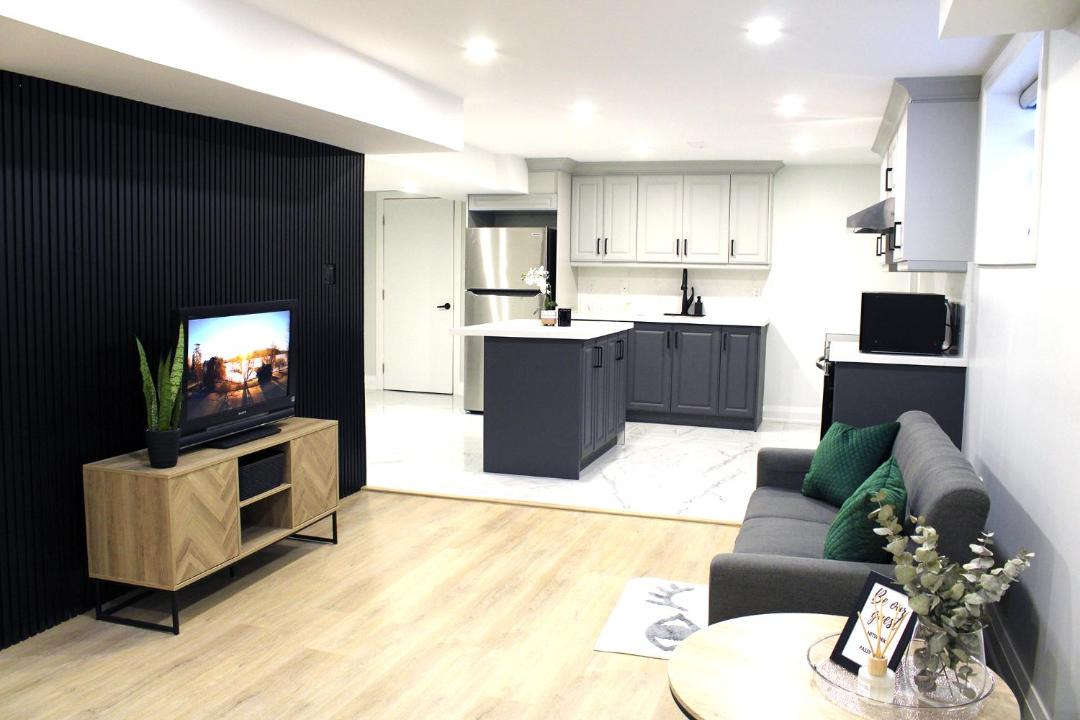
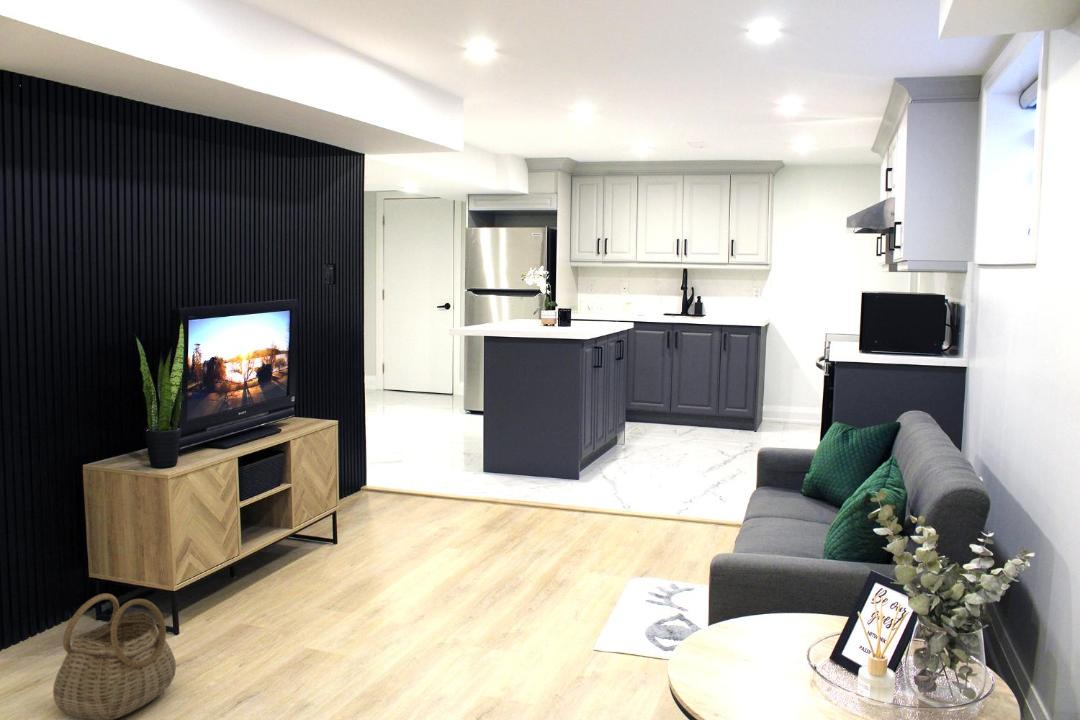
+ basket [52,592,177,720]
